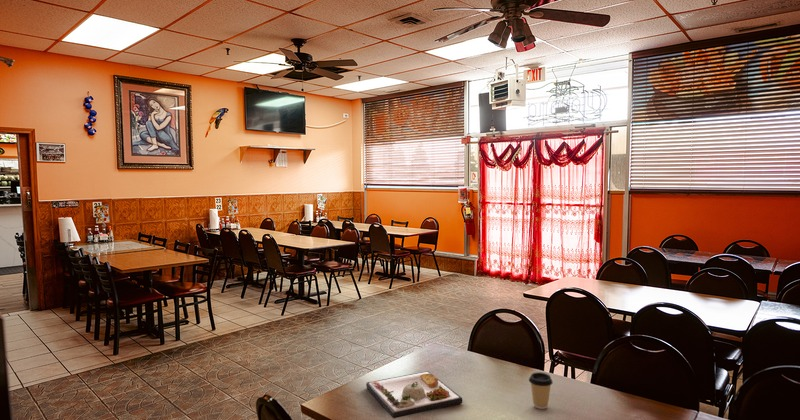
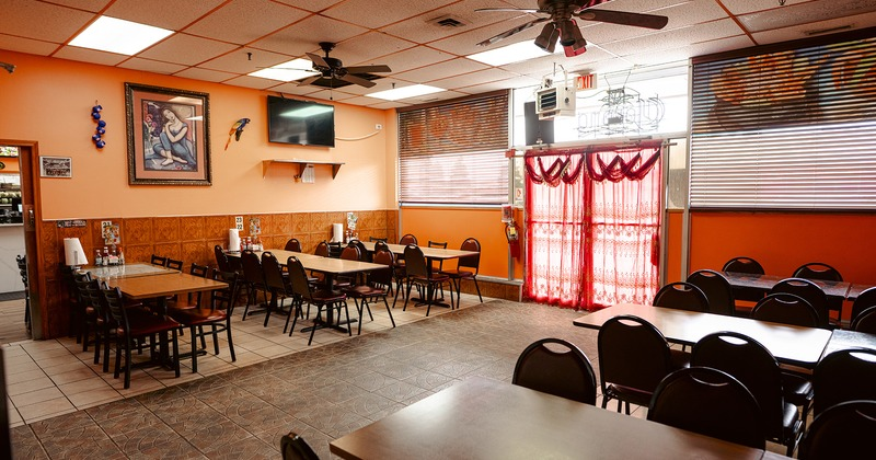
- dinner plate [365,370,463,419]
- coffee cup [528,371,554,410]
